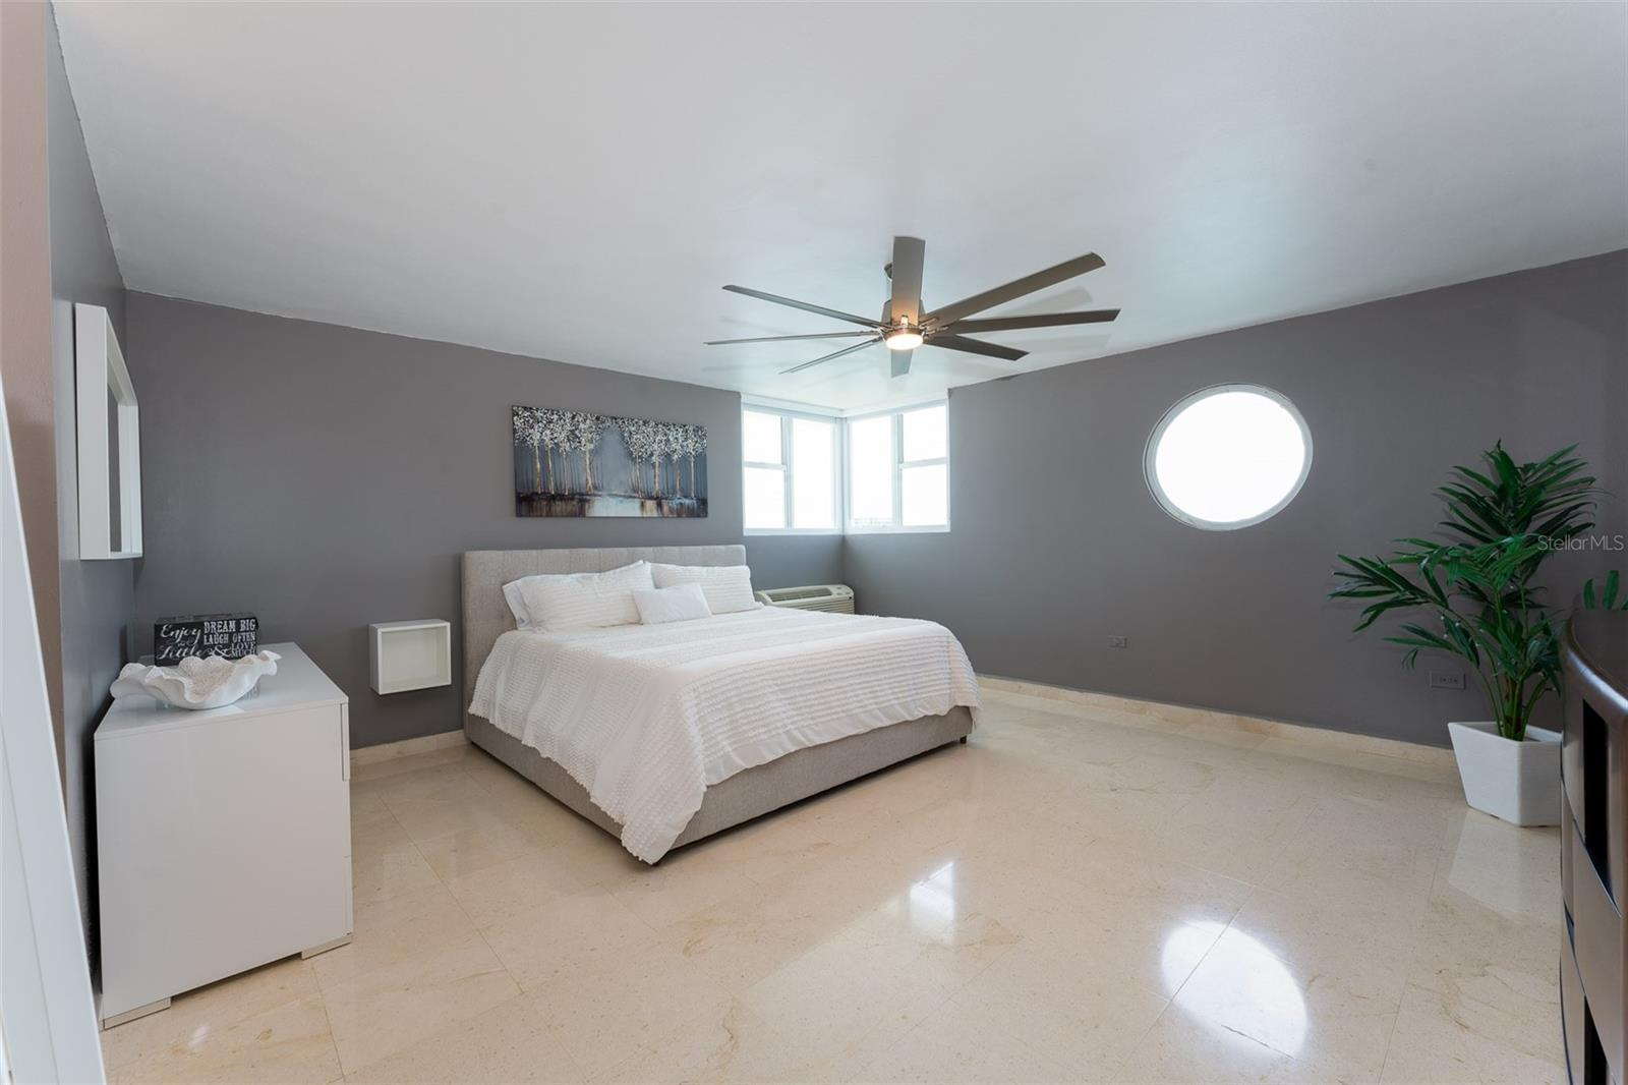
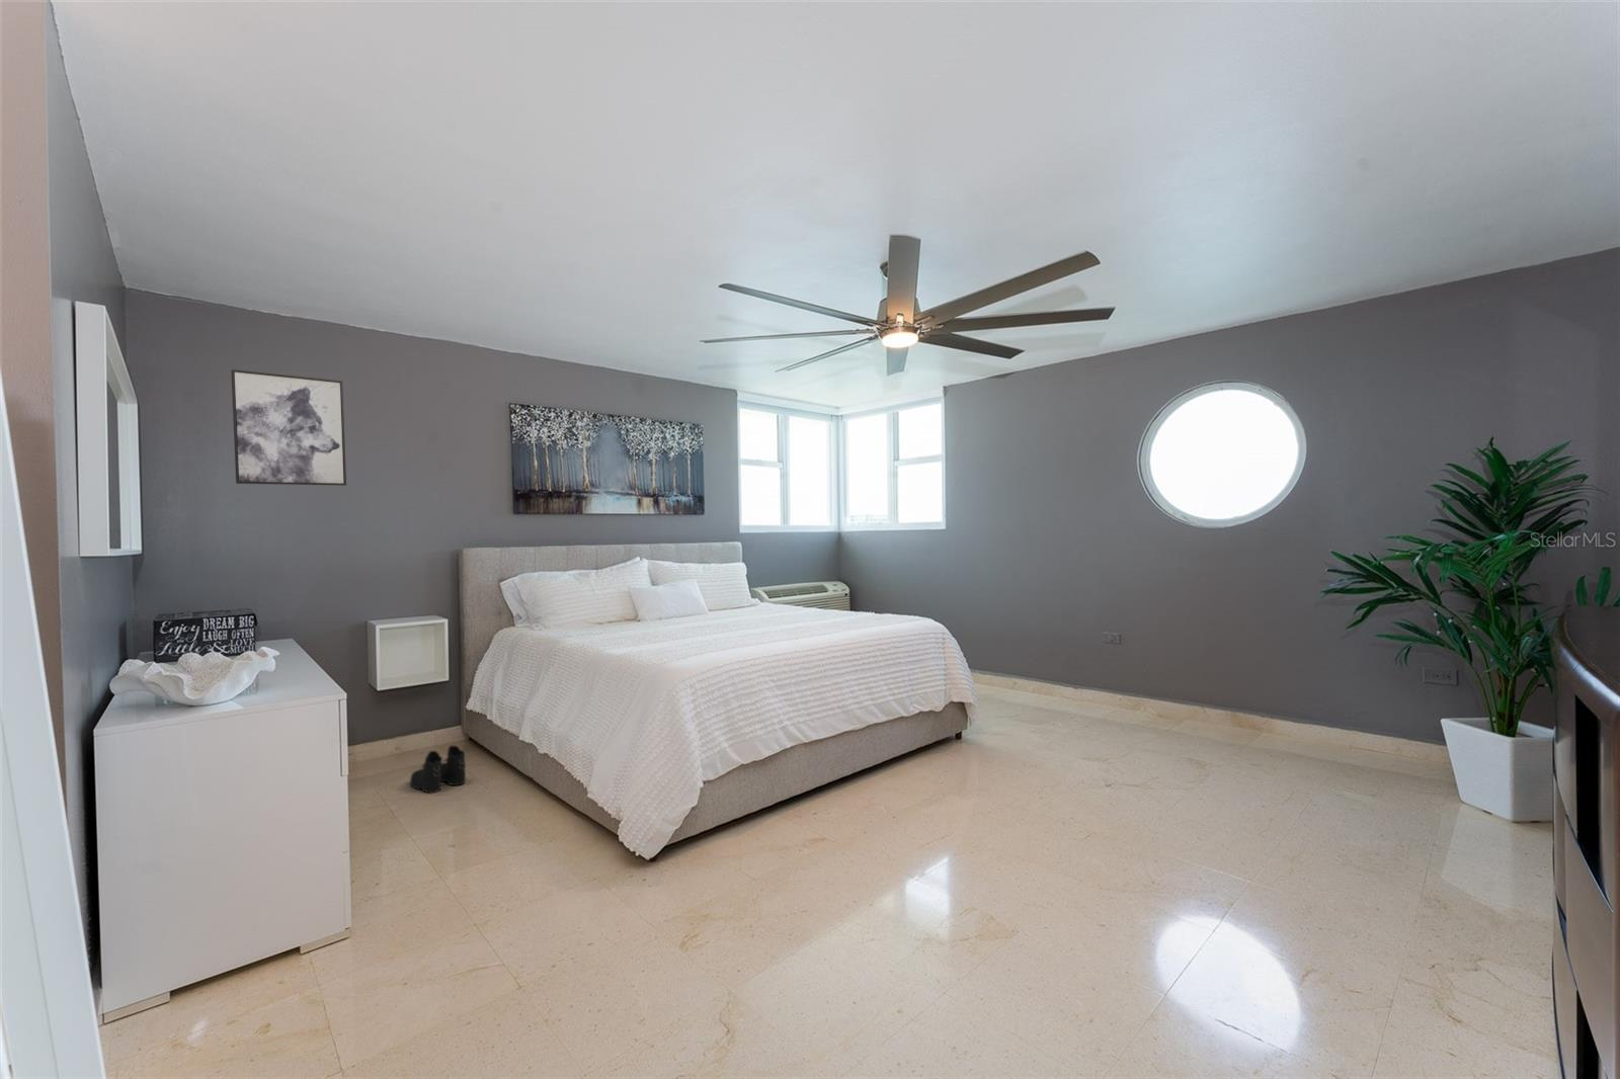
+ wall art [230,368,347,487]
+ boots [410,744,467,795]
